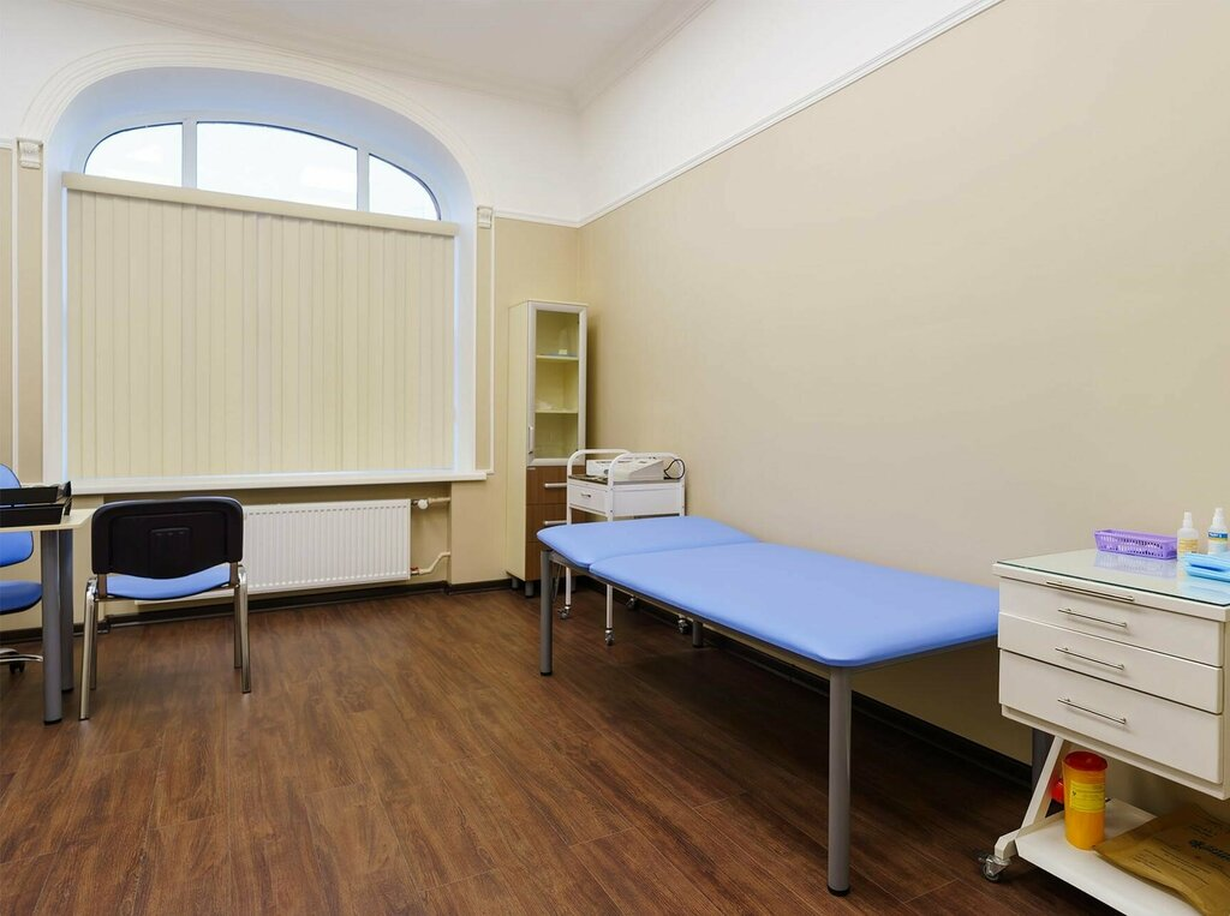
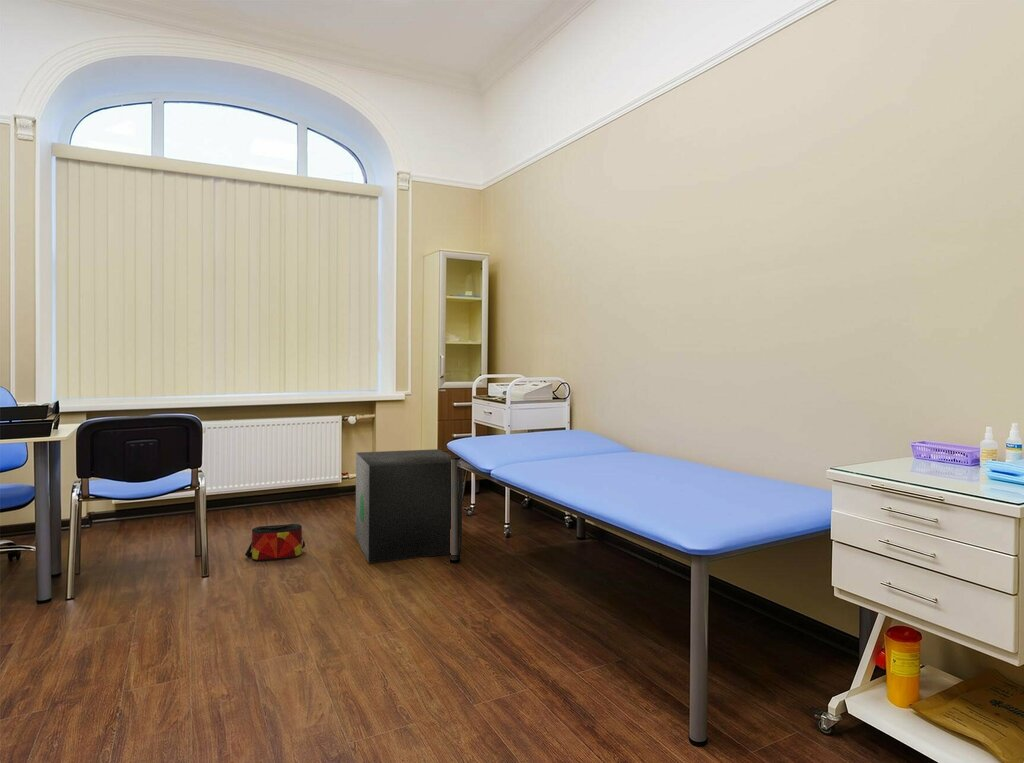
+ bag [244,523,306,562]
+ storage bin [355,448,464,563]
